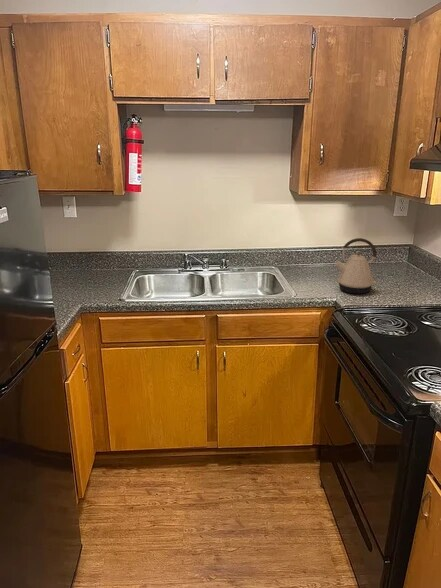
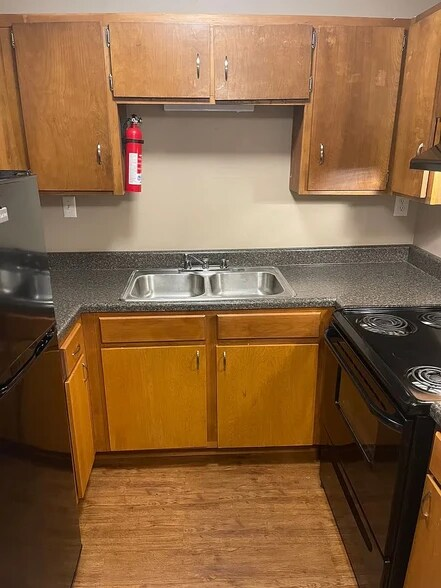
- kettle [334,237,377,295]
